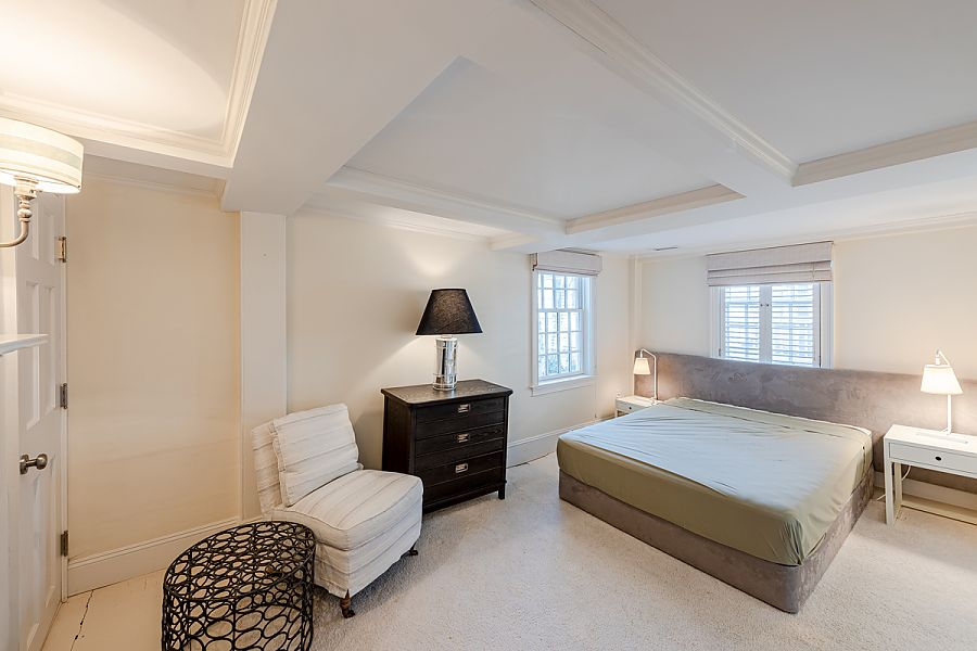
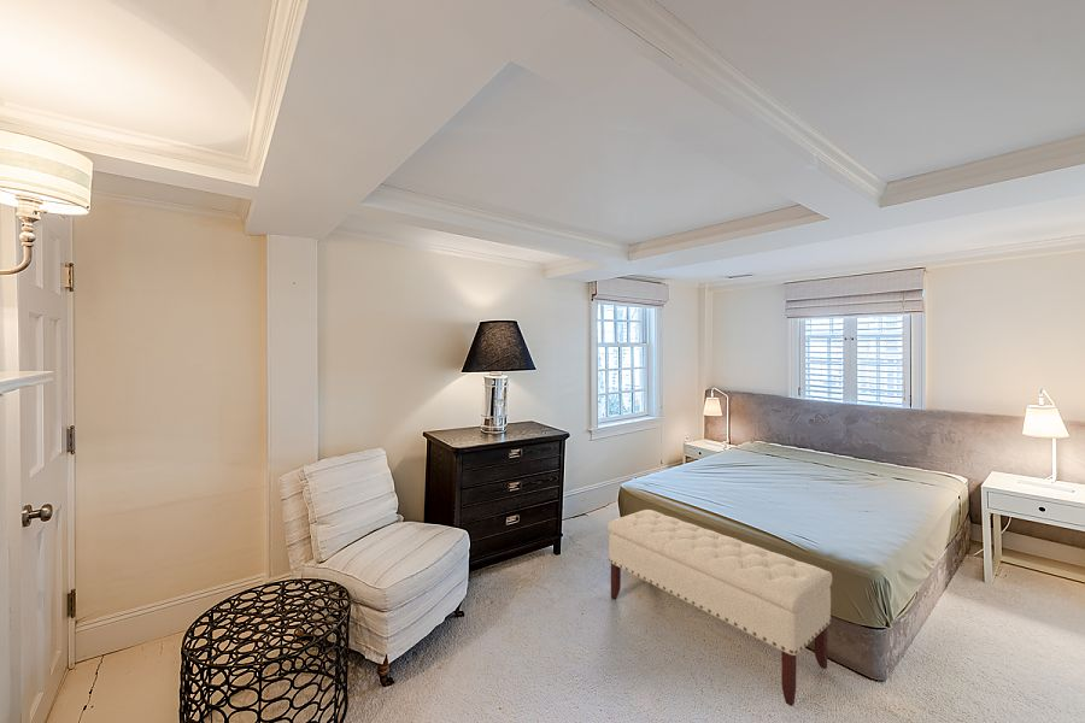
+ bench [606,509,833,707]
